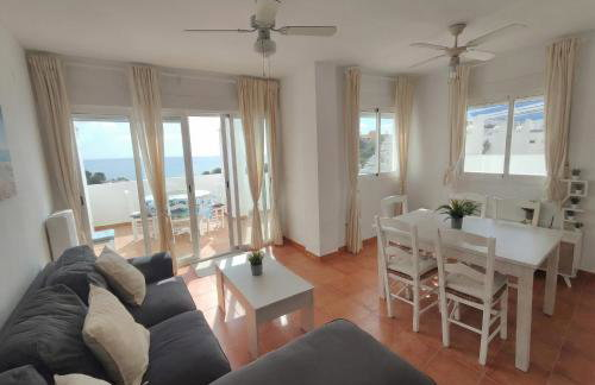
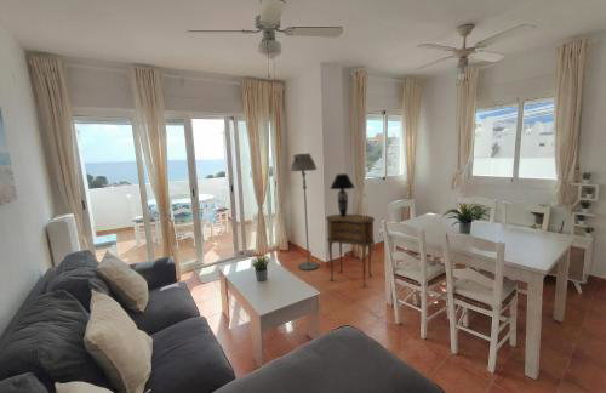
+ floor lamp [290,153,320,272]
+ table lamp [328,172,356,217]
+ side table [325,213,376,287]
